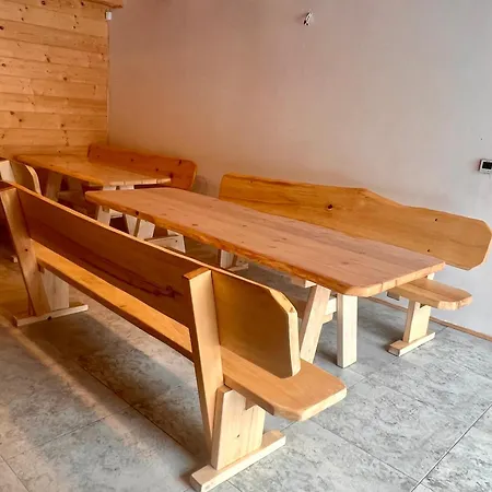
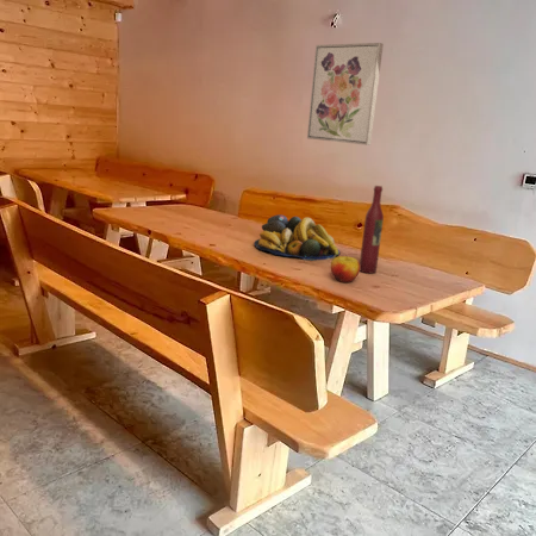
+ apple [330,255,361,283]
+ wall art [306,42,385,147]
+ fruit bowl [253,213,341,262]
+ wine bottle [359,185,385,275]
